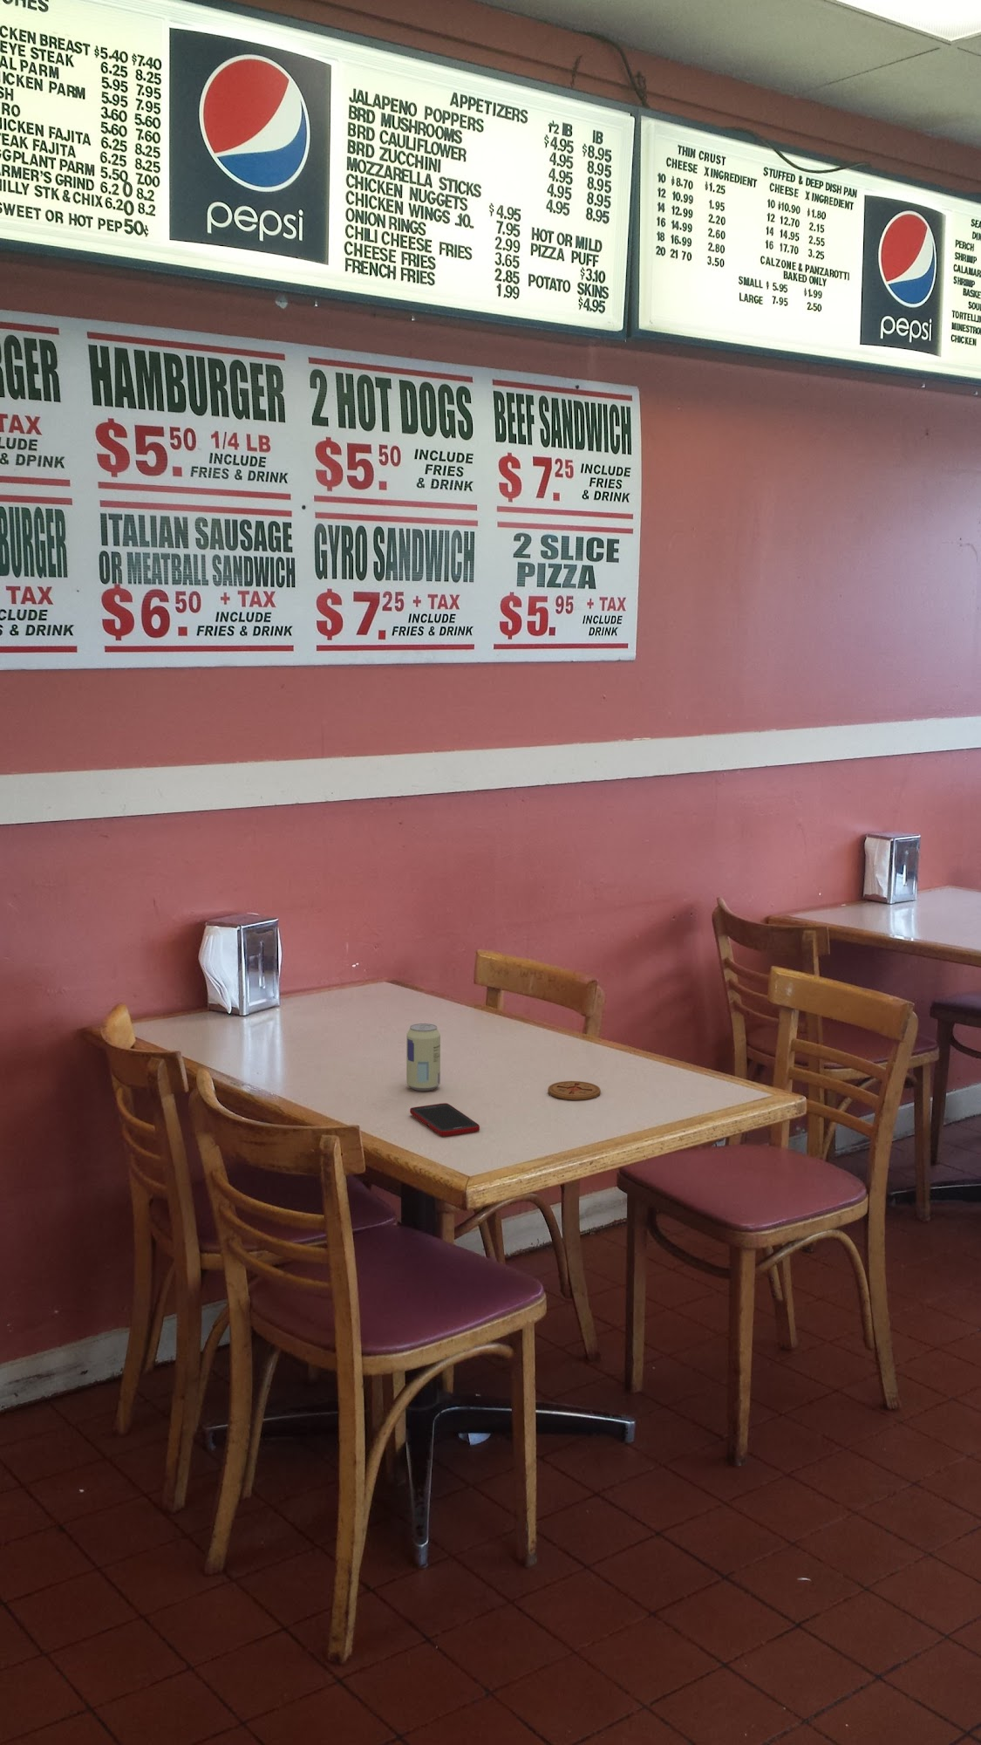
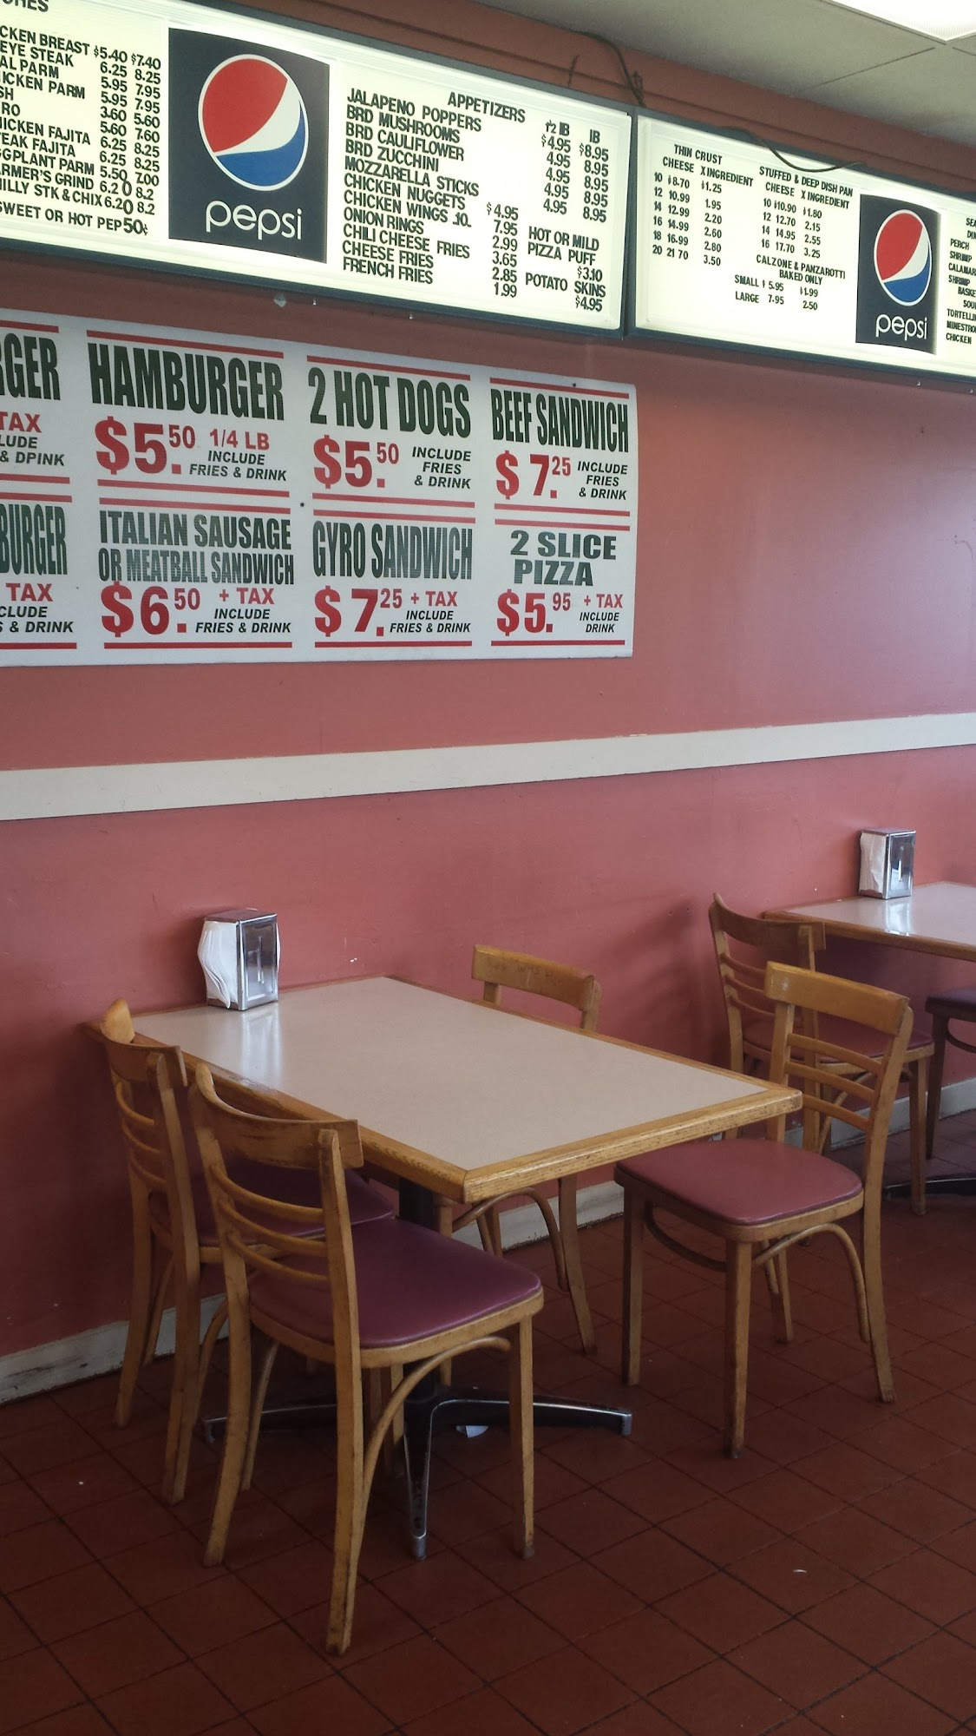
- cell phone [408,1101,480,1137]
- coaster [547,1080,601,1101]
- beverage can [406,1022,441,1092]
